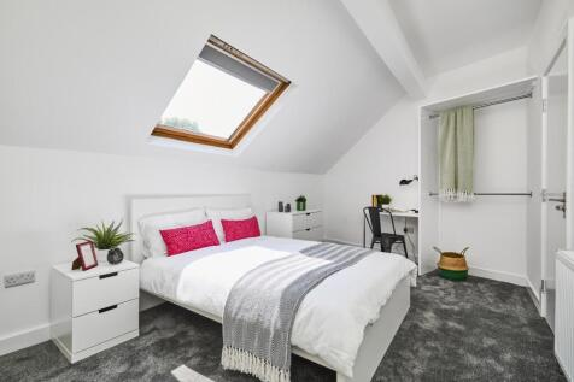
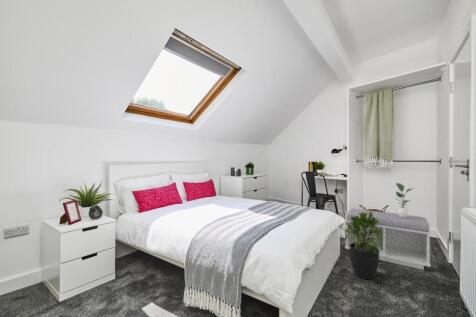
+ potted plant [342,211,385,280]
+ potted plant [395,182,415,218]
+ bench [344,208,432,271]
